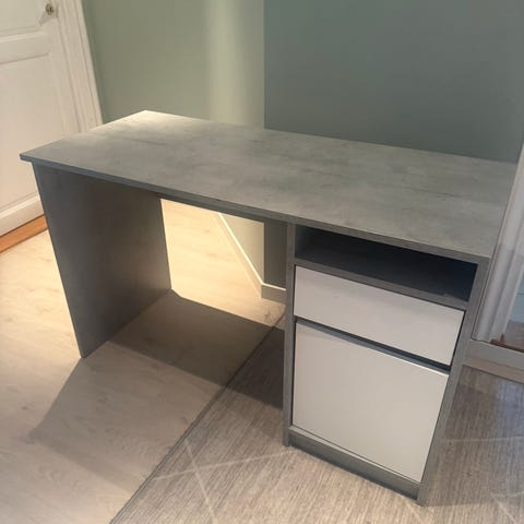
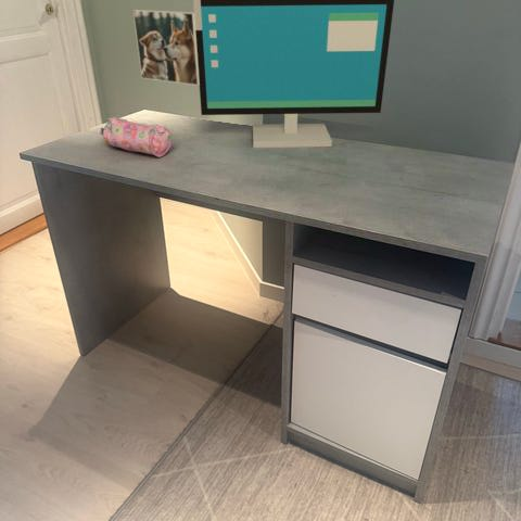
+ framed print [131,9,200,87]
+ pencil case [99,116,173,158]
+ computer monitor [192,0,395,149]
